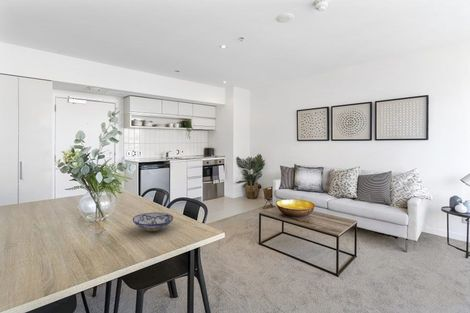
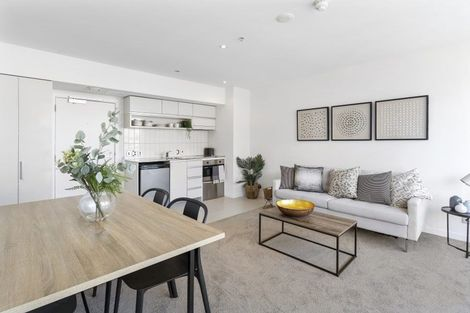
- bowl [132,211,174,232]
